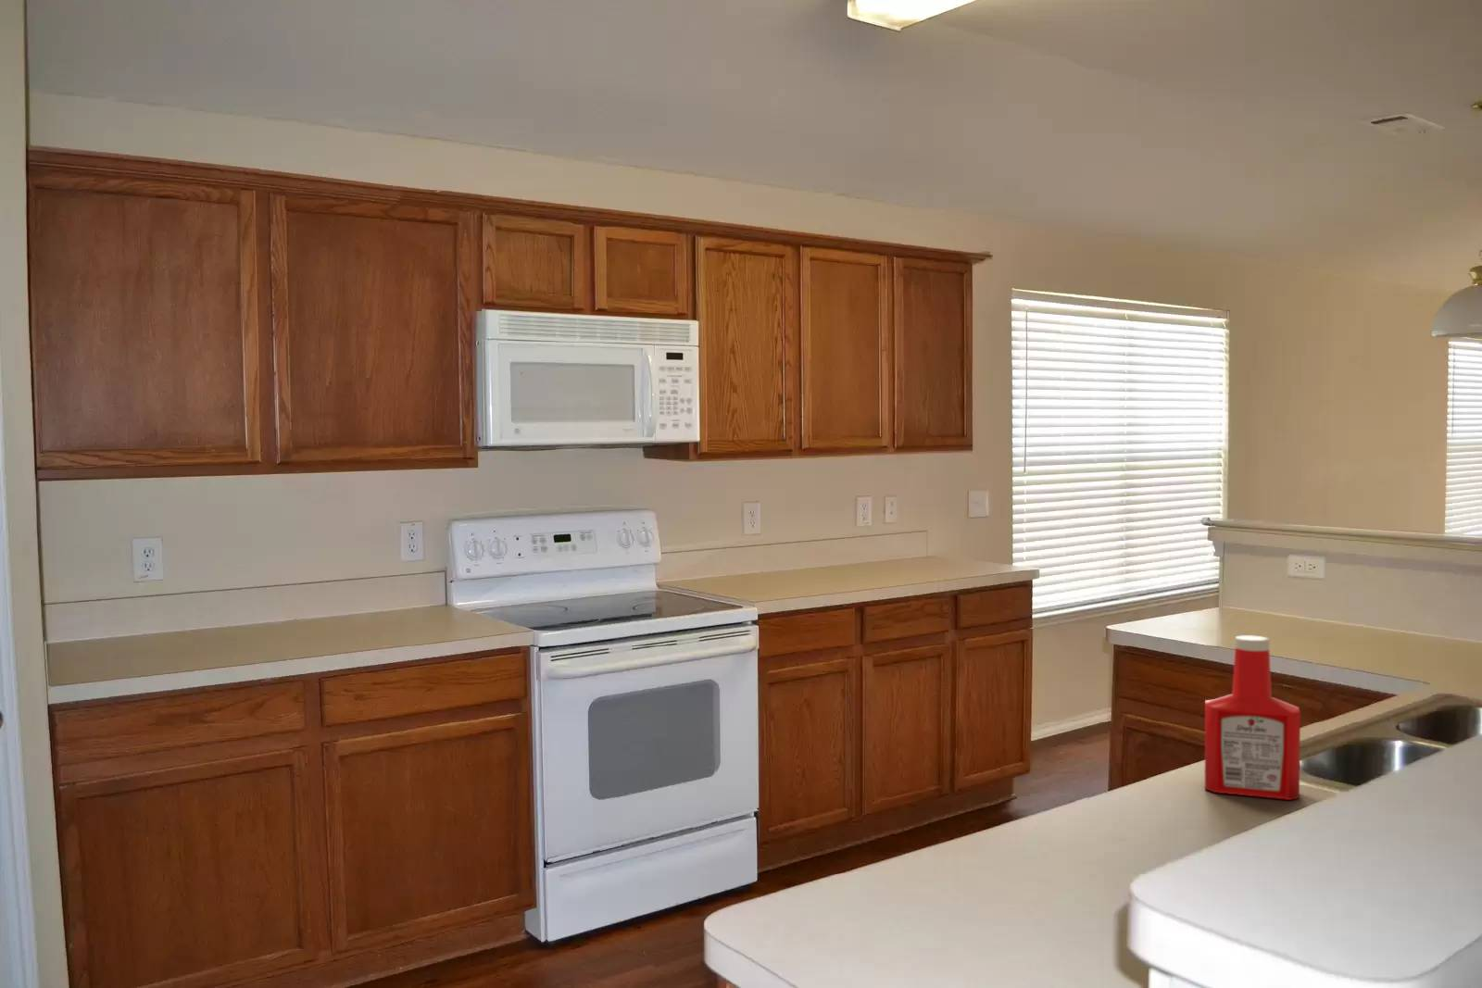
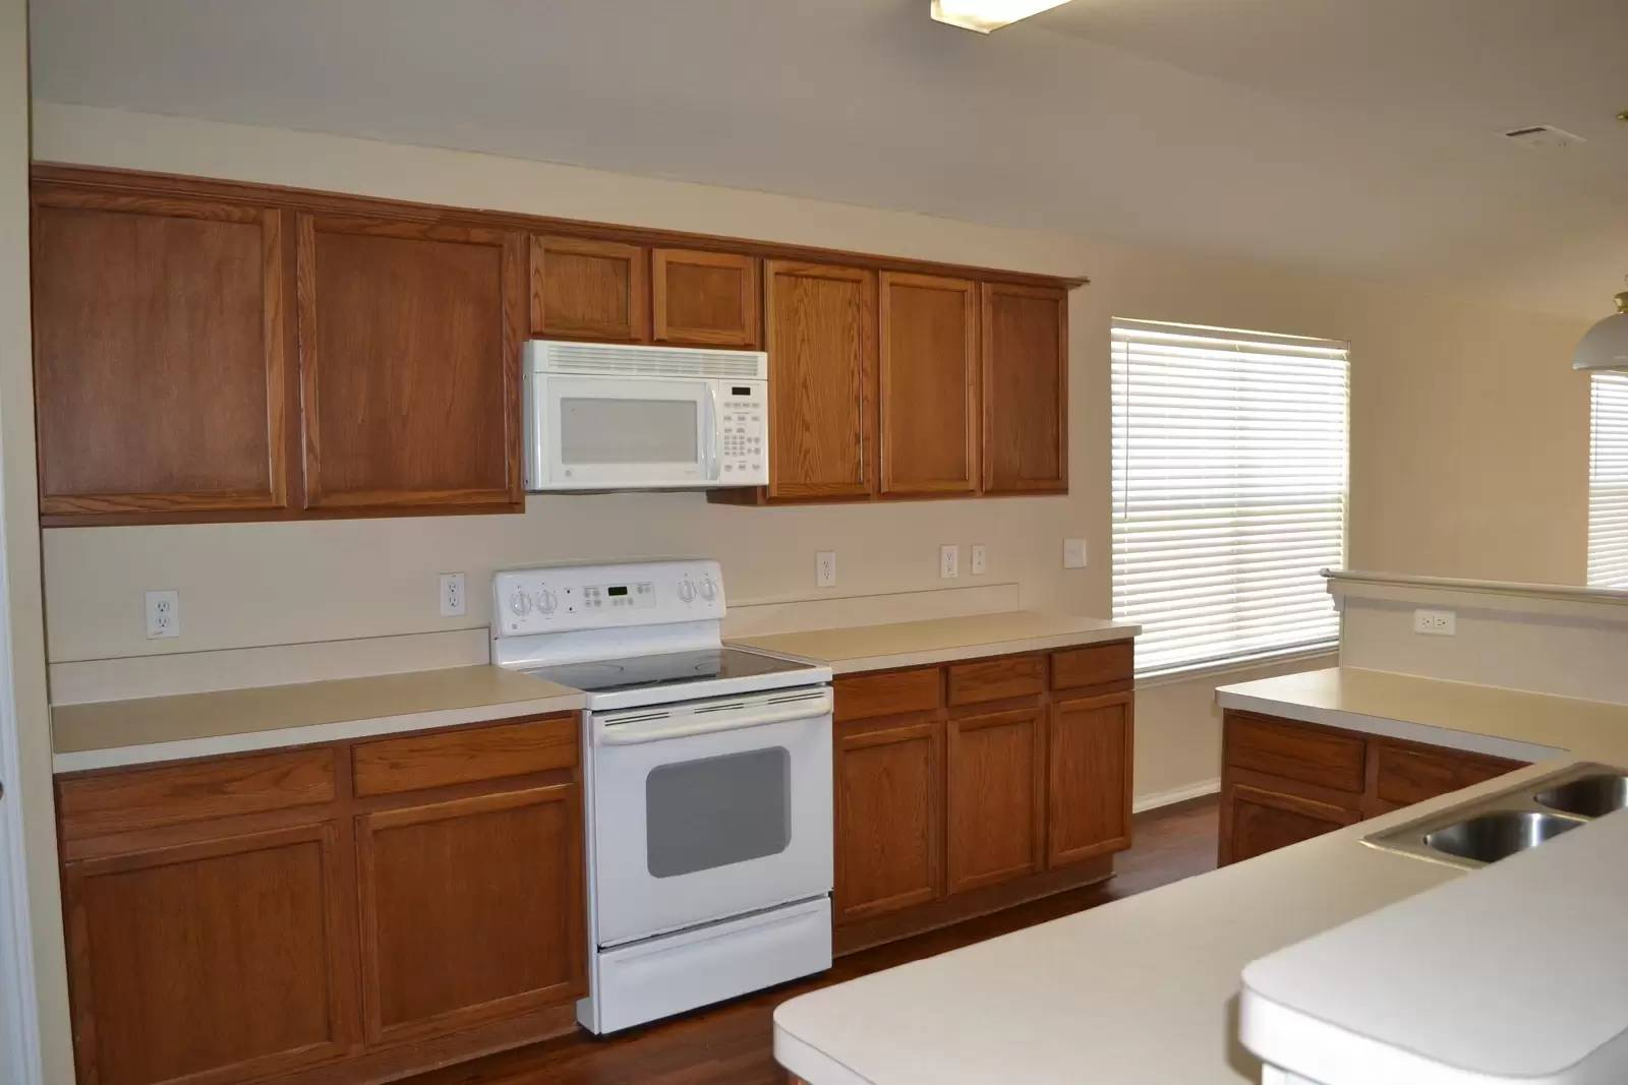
- soap bottle [1204,634,1301,801]
